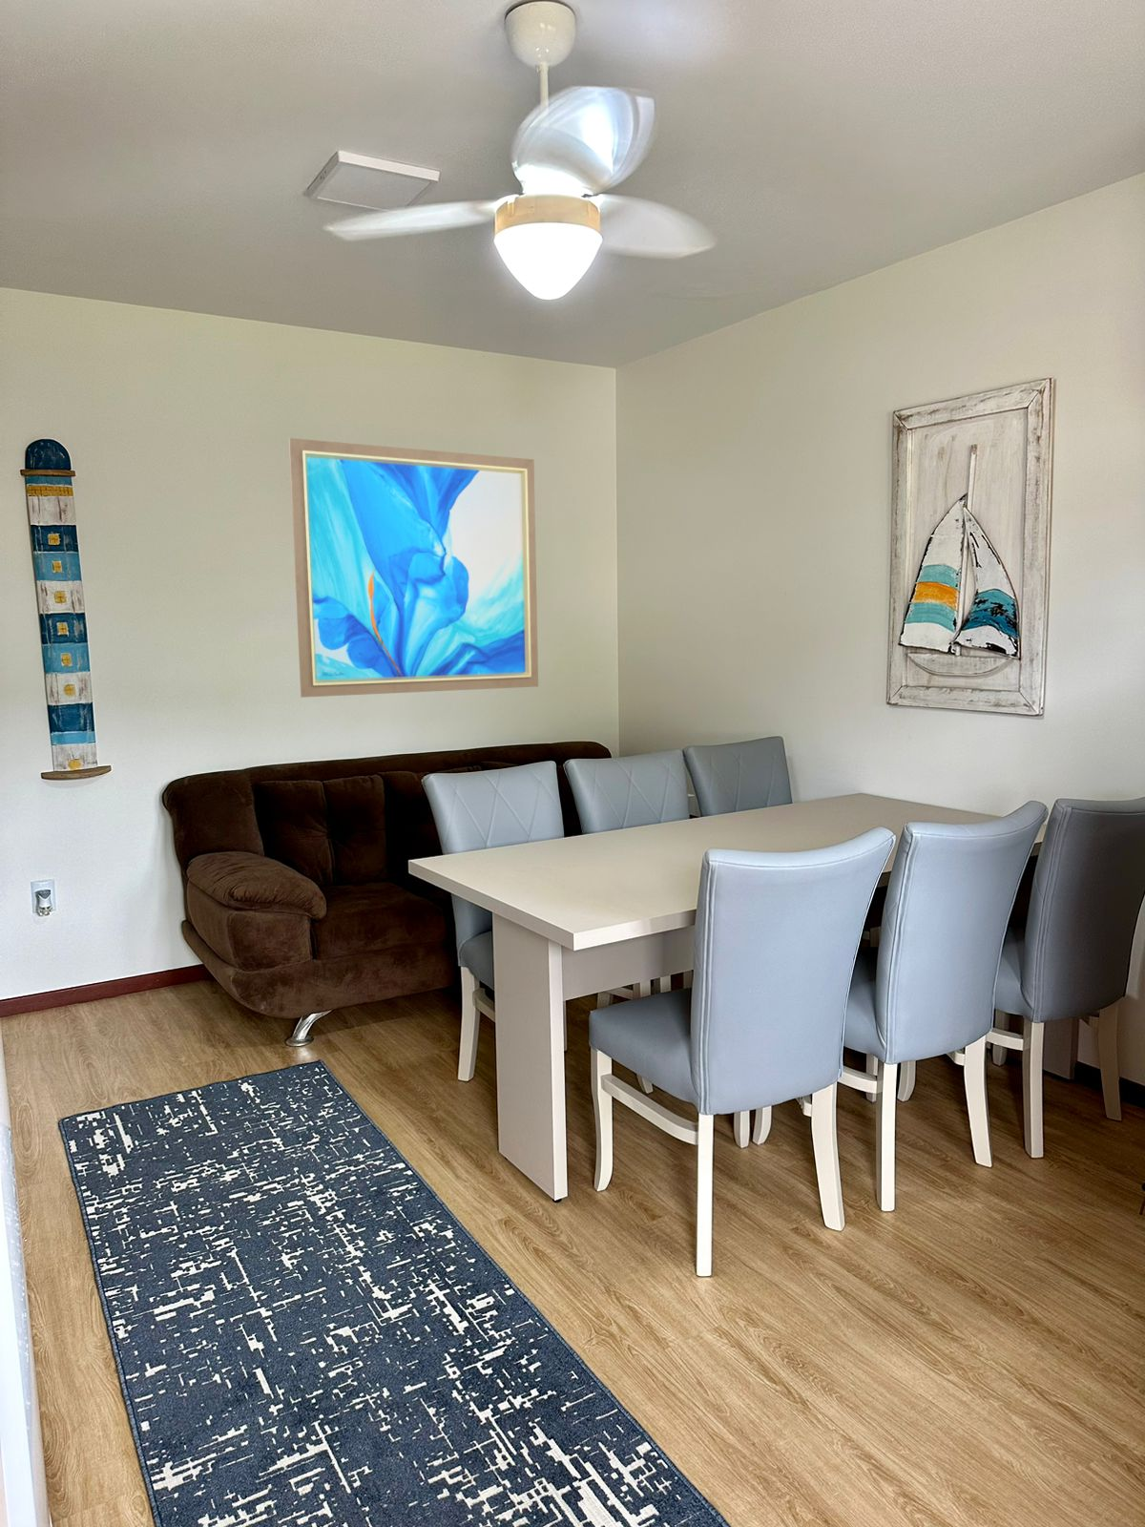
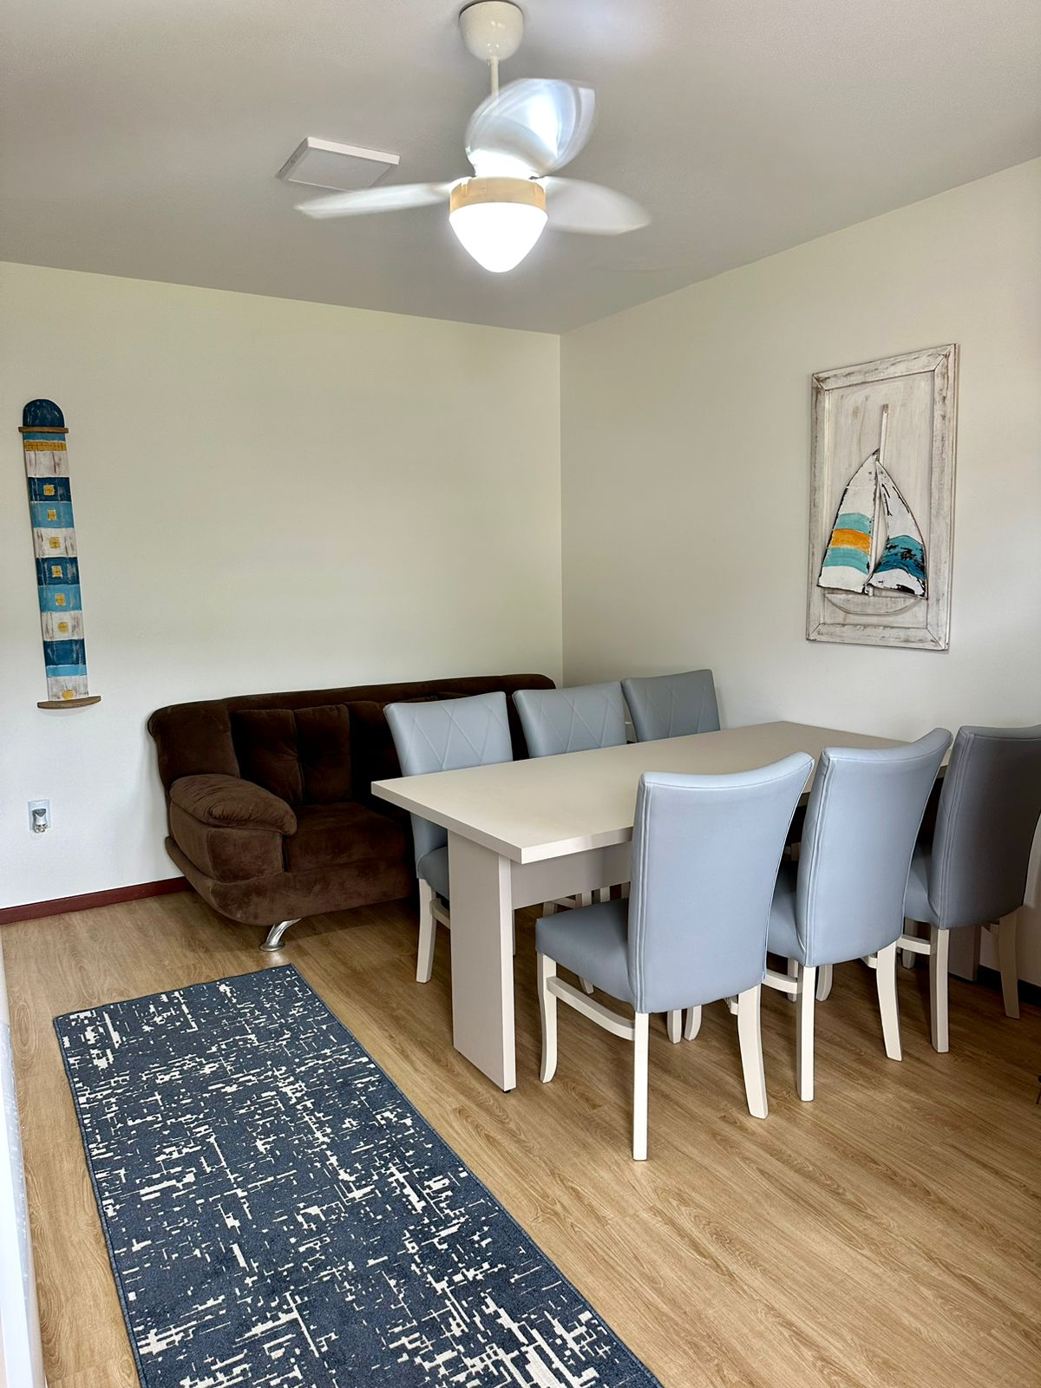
- wall art [289,438,539,699]
